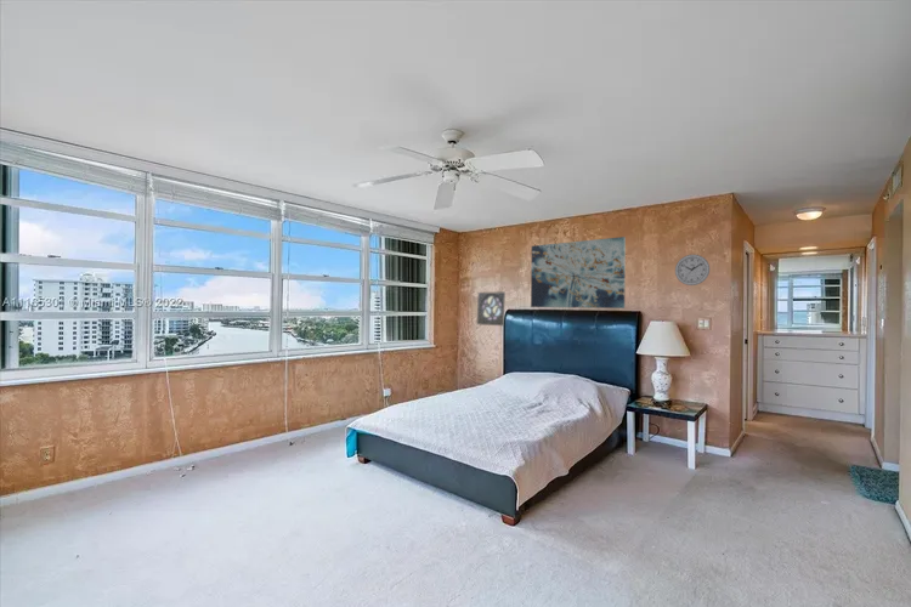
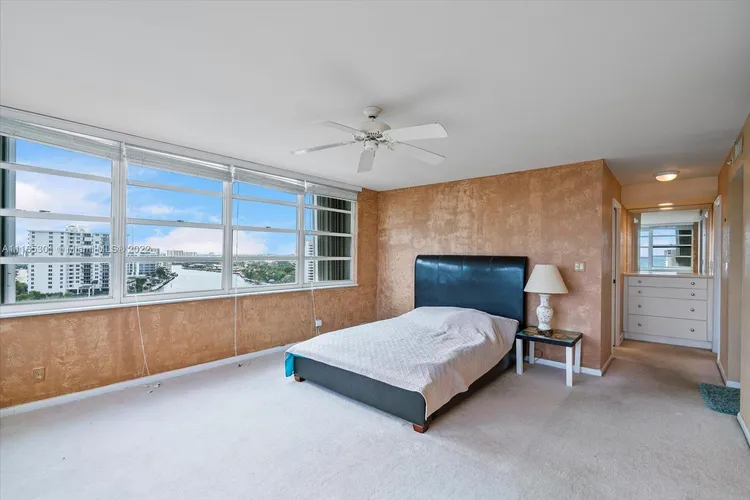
- wall art [530,236,627,310]
- wall ornament [475,290,507,327]
- wall clock [674,254,711,287]
